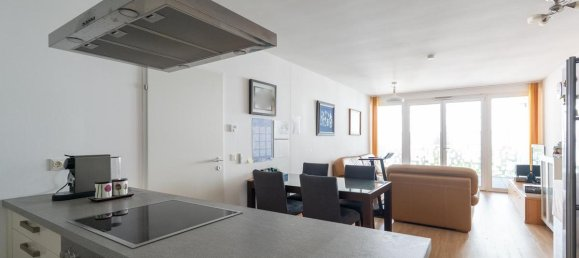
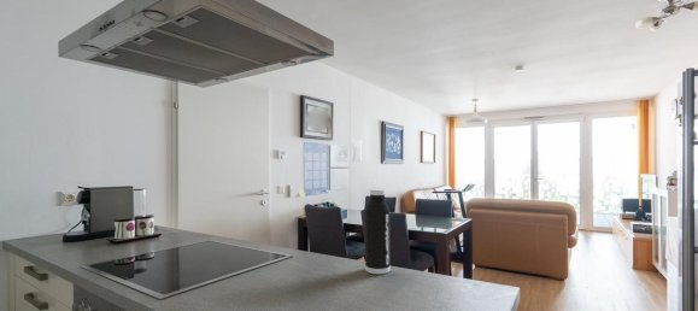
+ water bottle [364,188,392,275]
